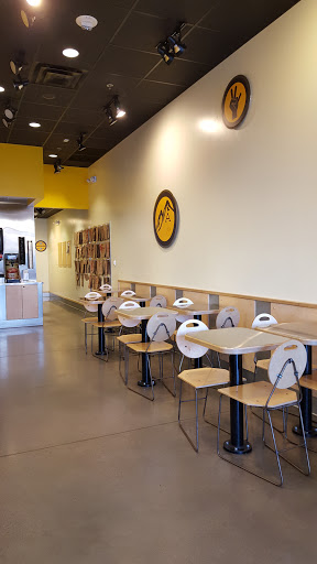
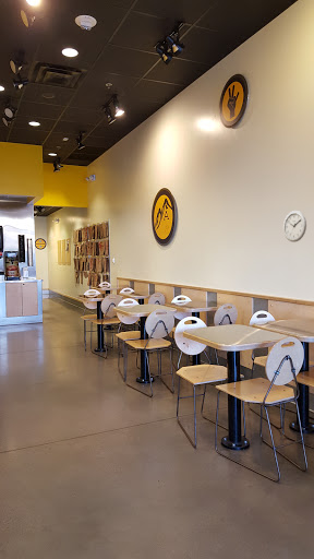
+ wall clock [282,210,307,243]
